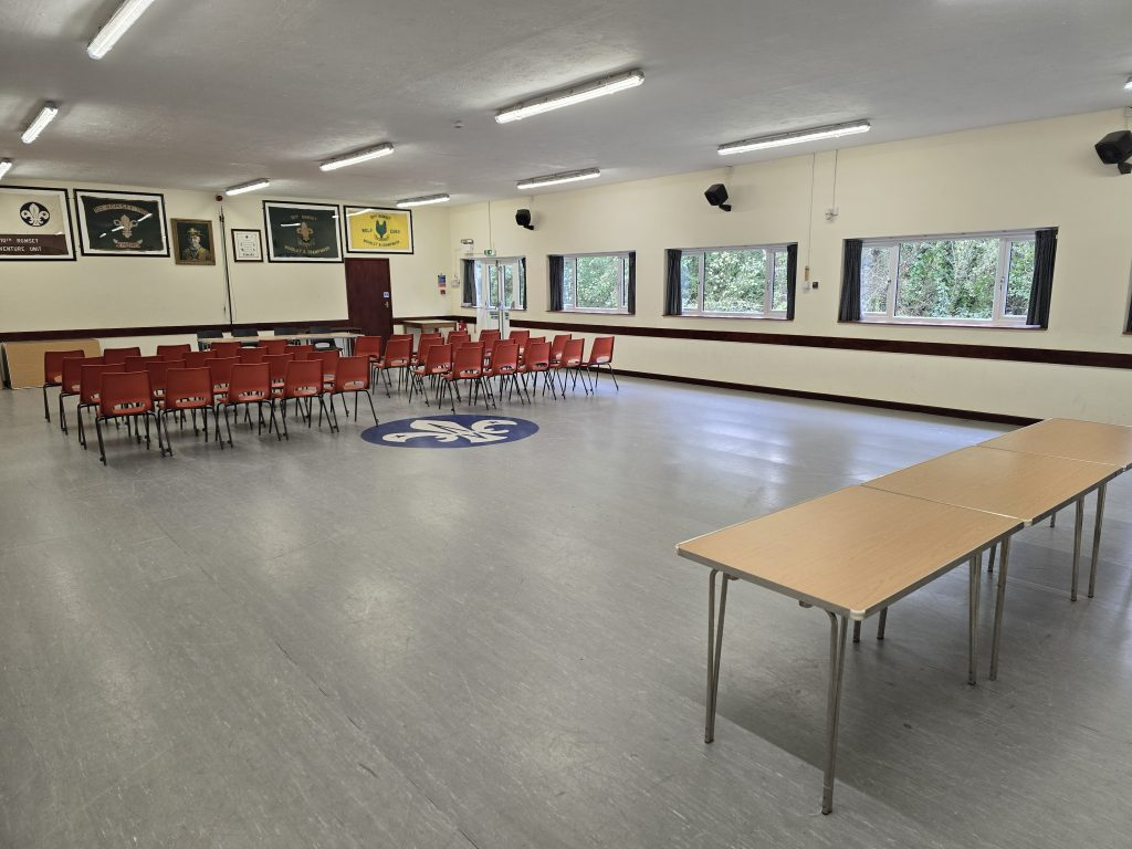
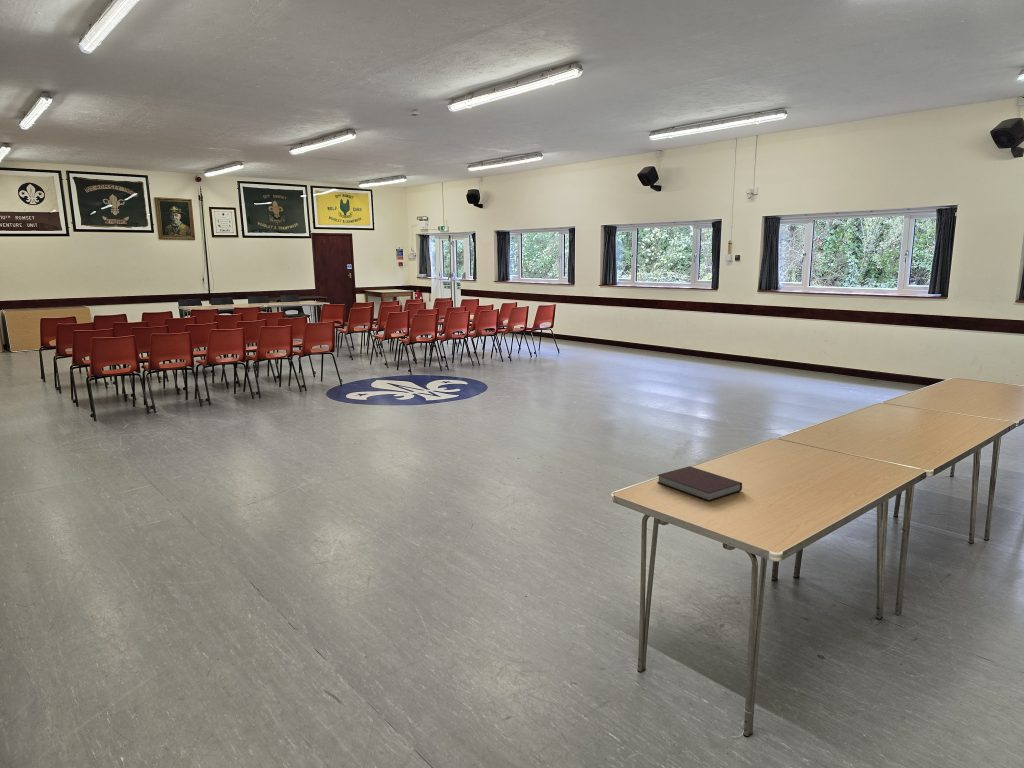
+ notebook [656,465,743,502]
